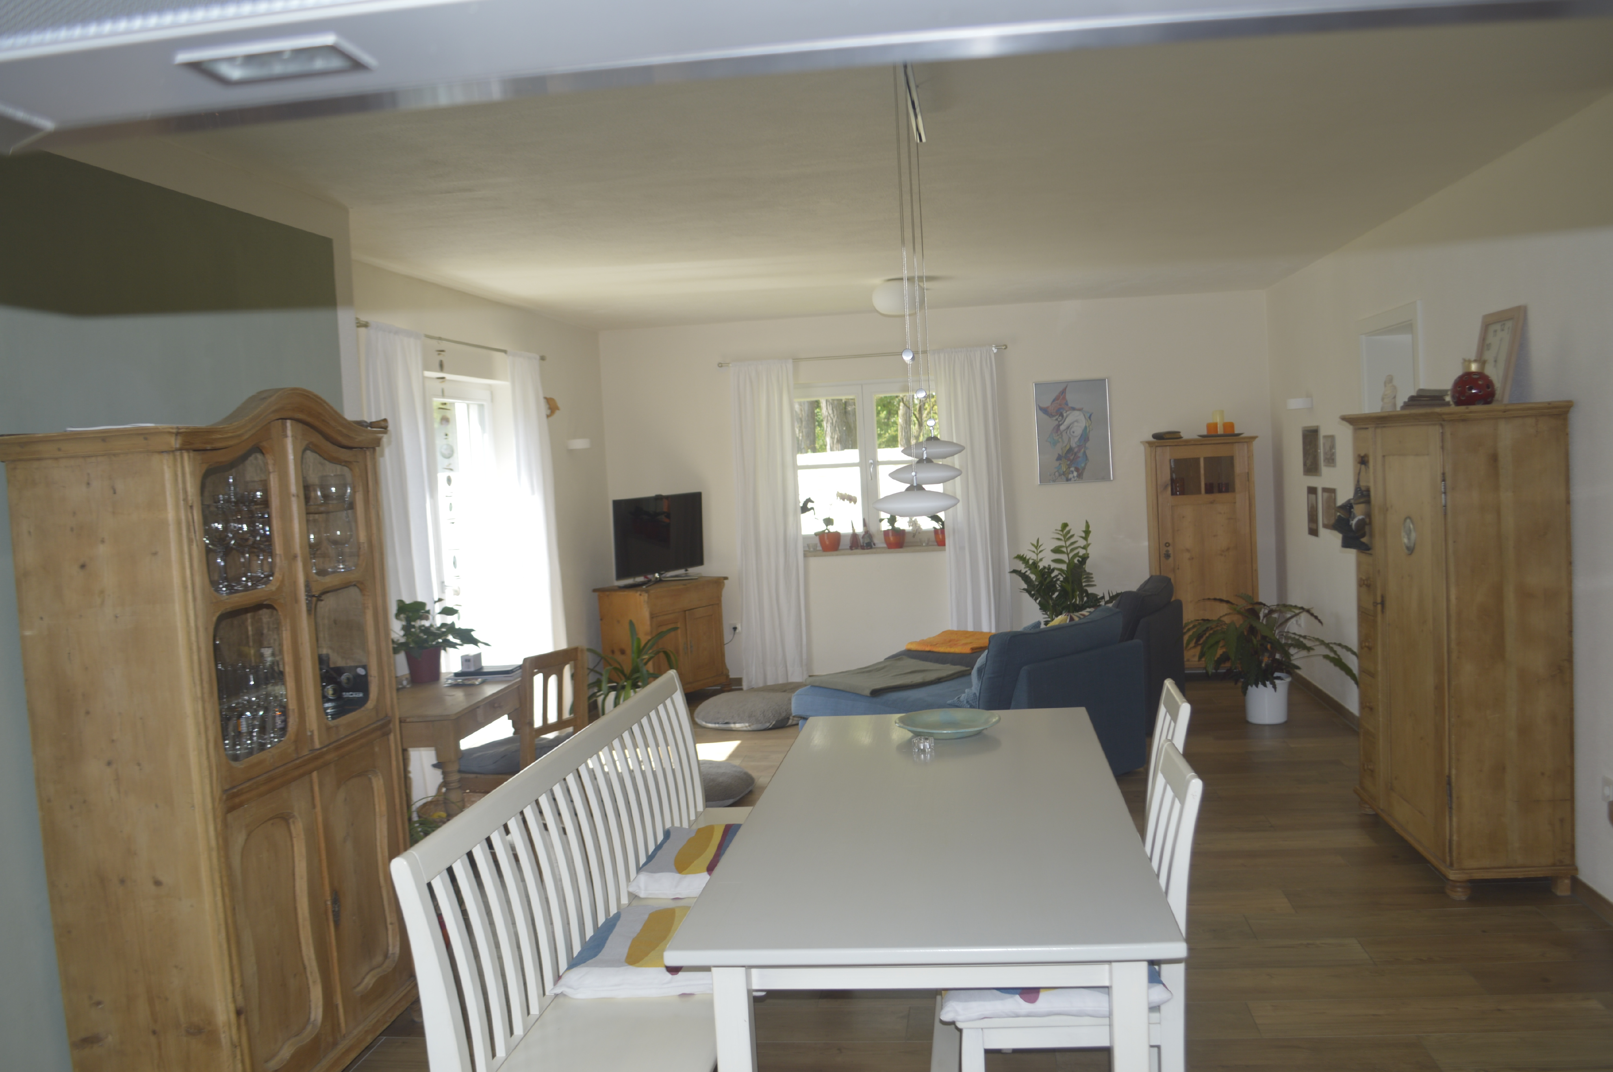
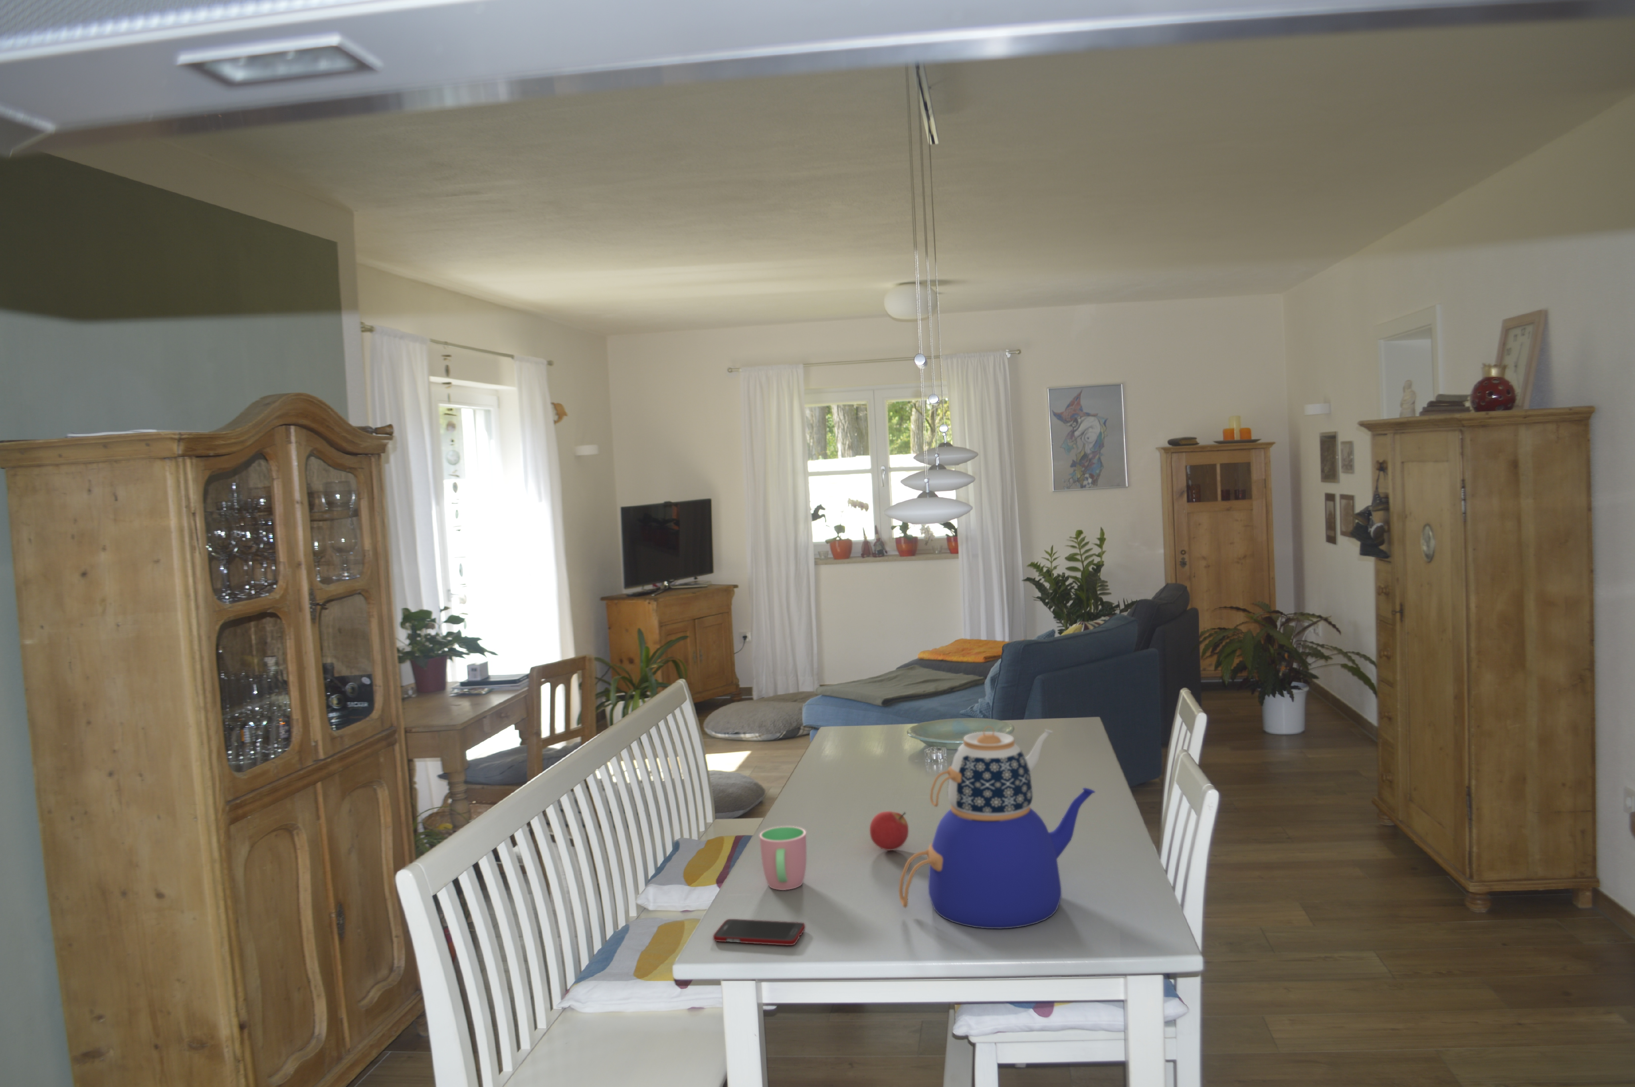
+ cell phone [712,918,805,946]
+ cup [759,826,807,890]
+ teapot [899,725,1095,929]
+ fruit [870,810,908,850]
